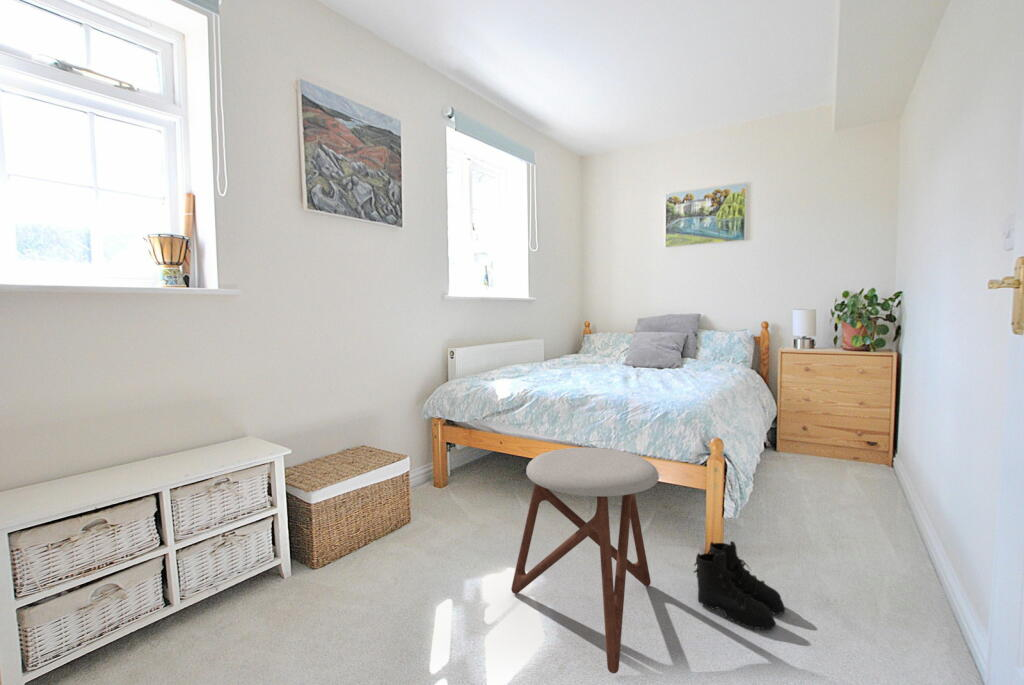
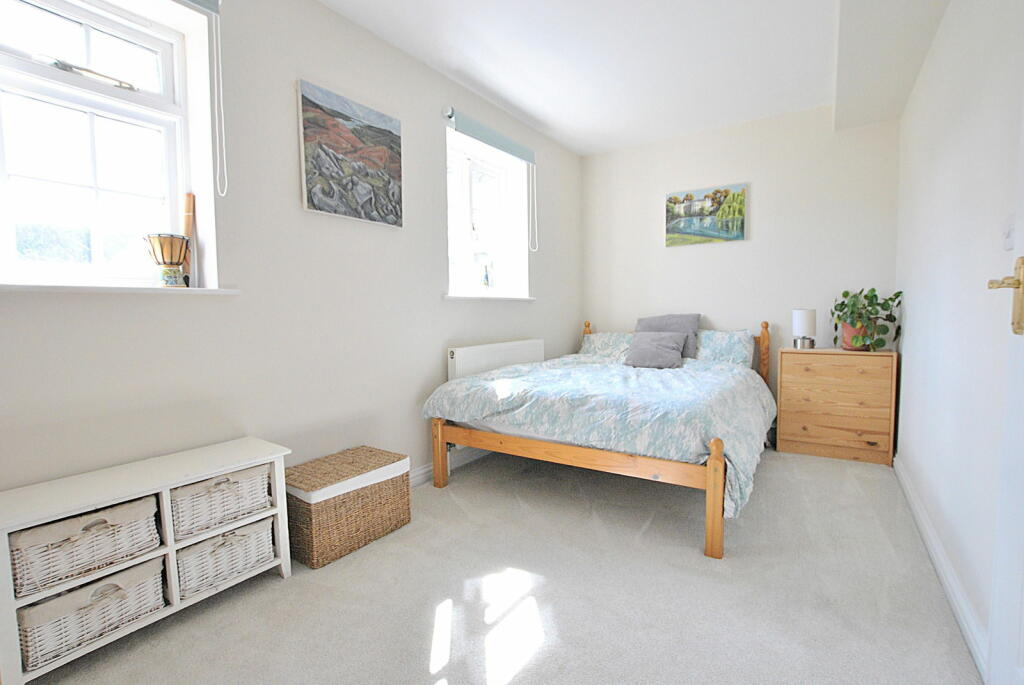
- boots [693,540,786,631]
- stool [510,446,660,674]
